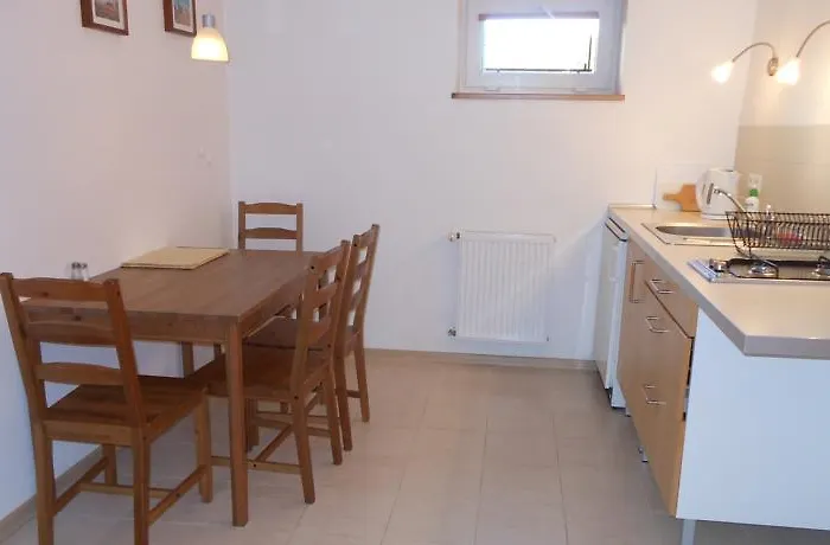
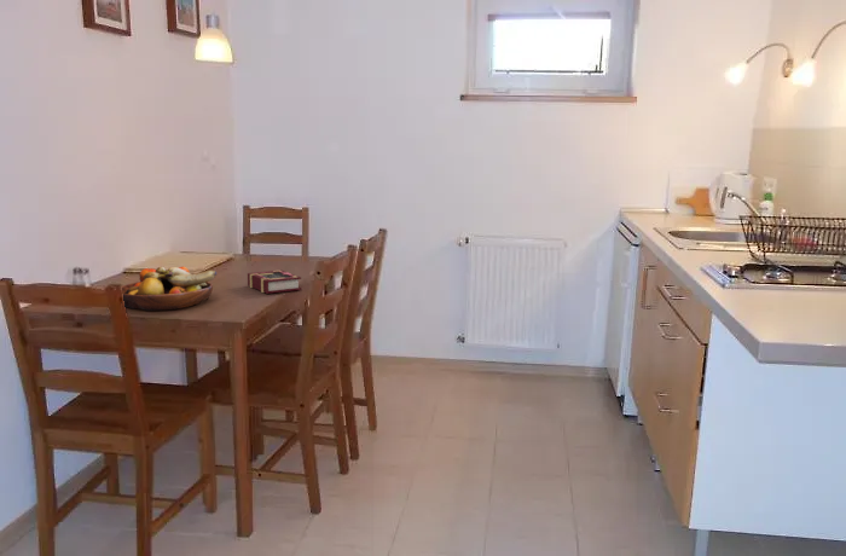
+ book [247,270,302,295]
+ fruit bowl [120,266,218,312]
